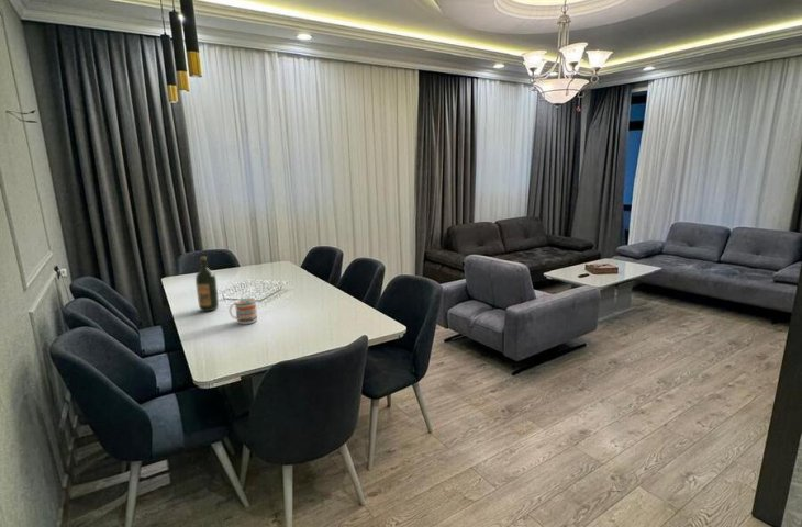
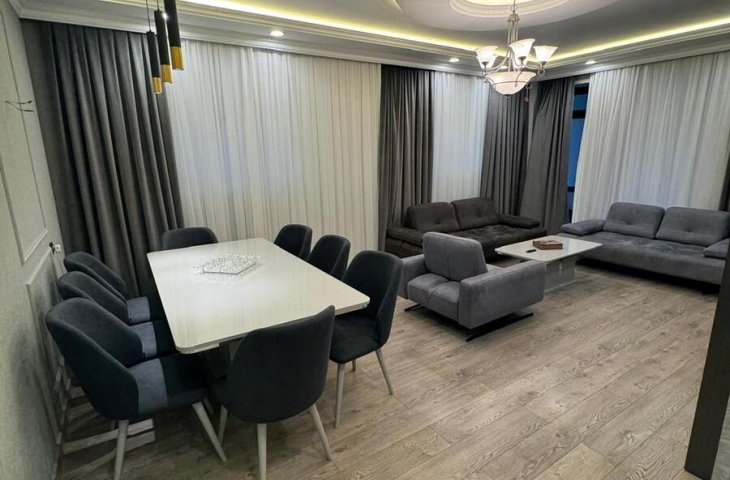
- mug [229,296,258,325]
- wine bottle [194,256,220,313]
